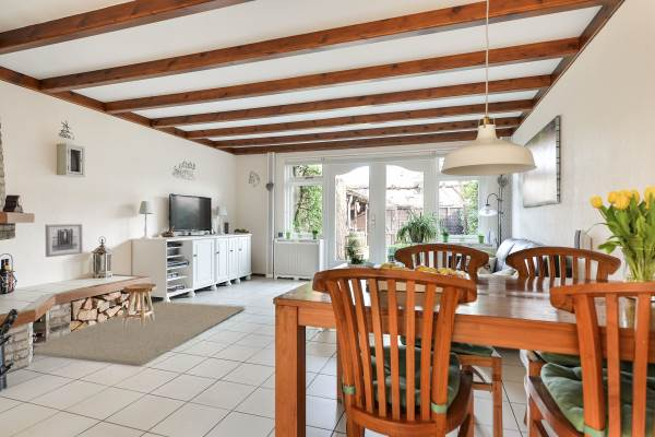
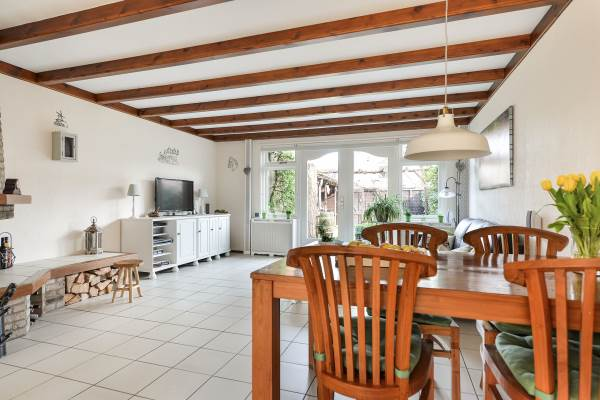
- wall art [45,223,84,258]
- rug [32,300,247,367]
